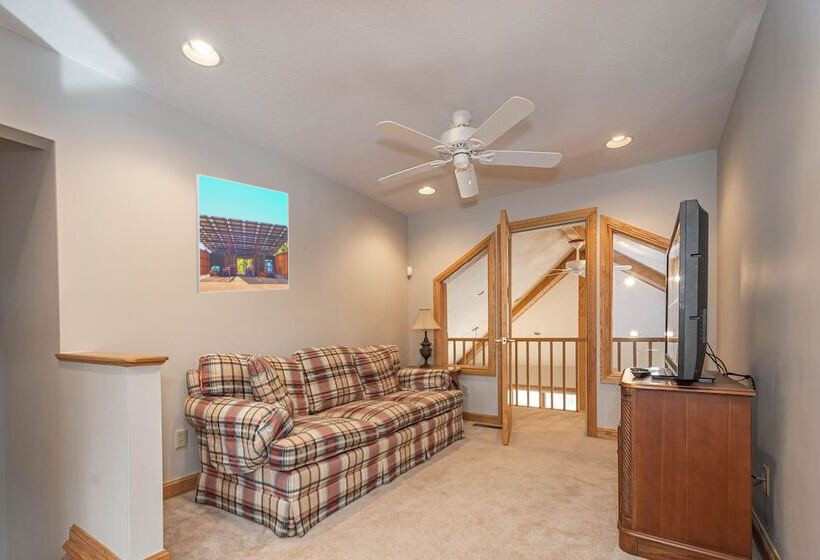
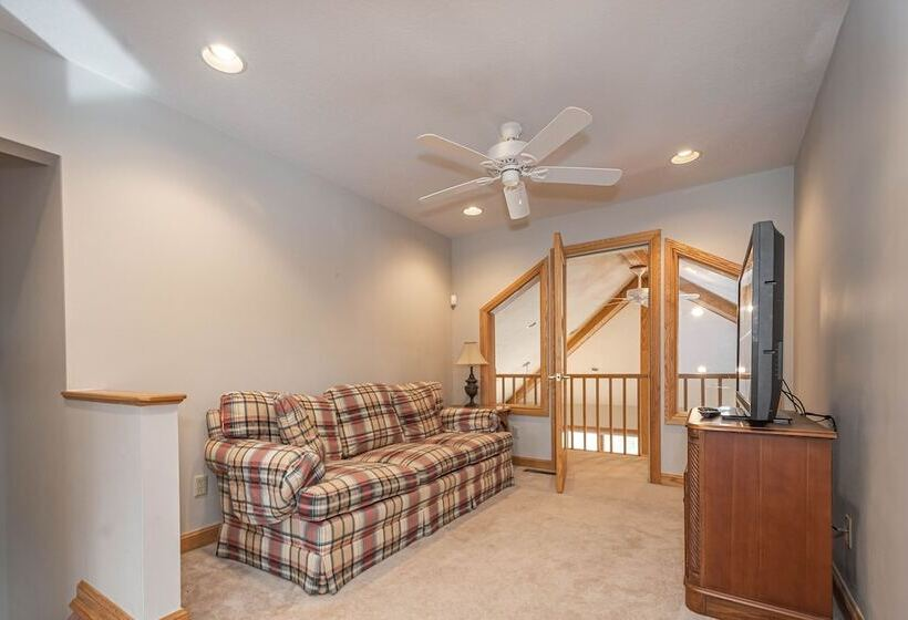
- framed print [195,173,290,294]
